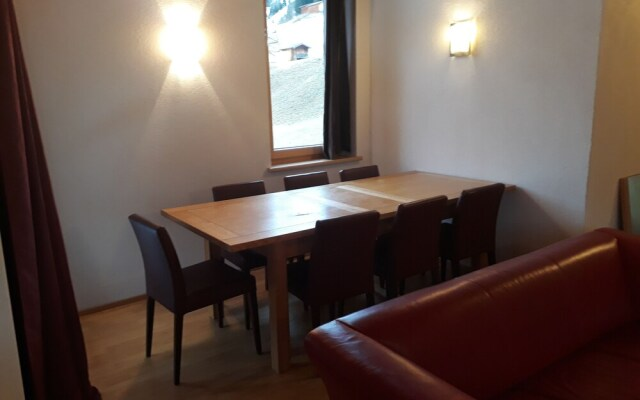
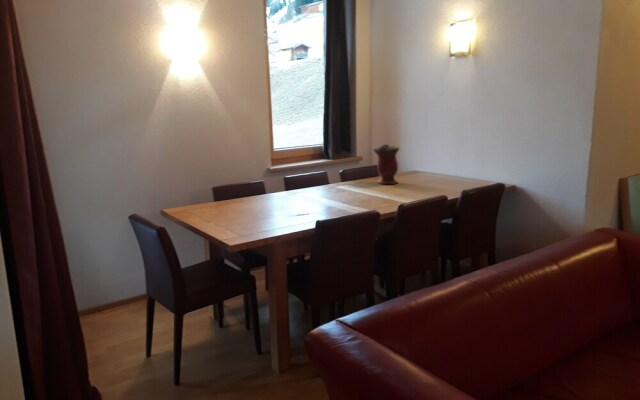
+ vase [372,143,401,185]
